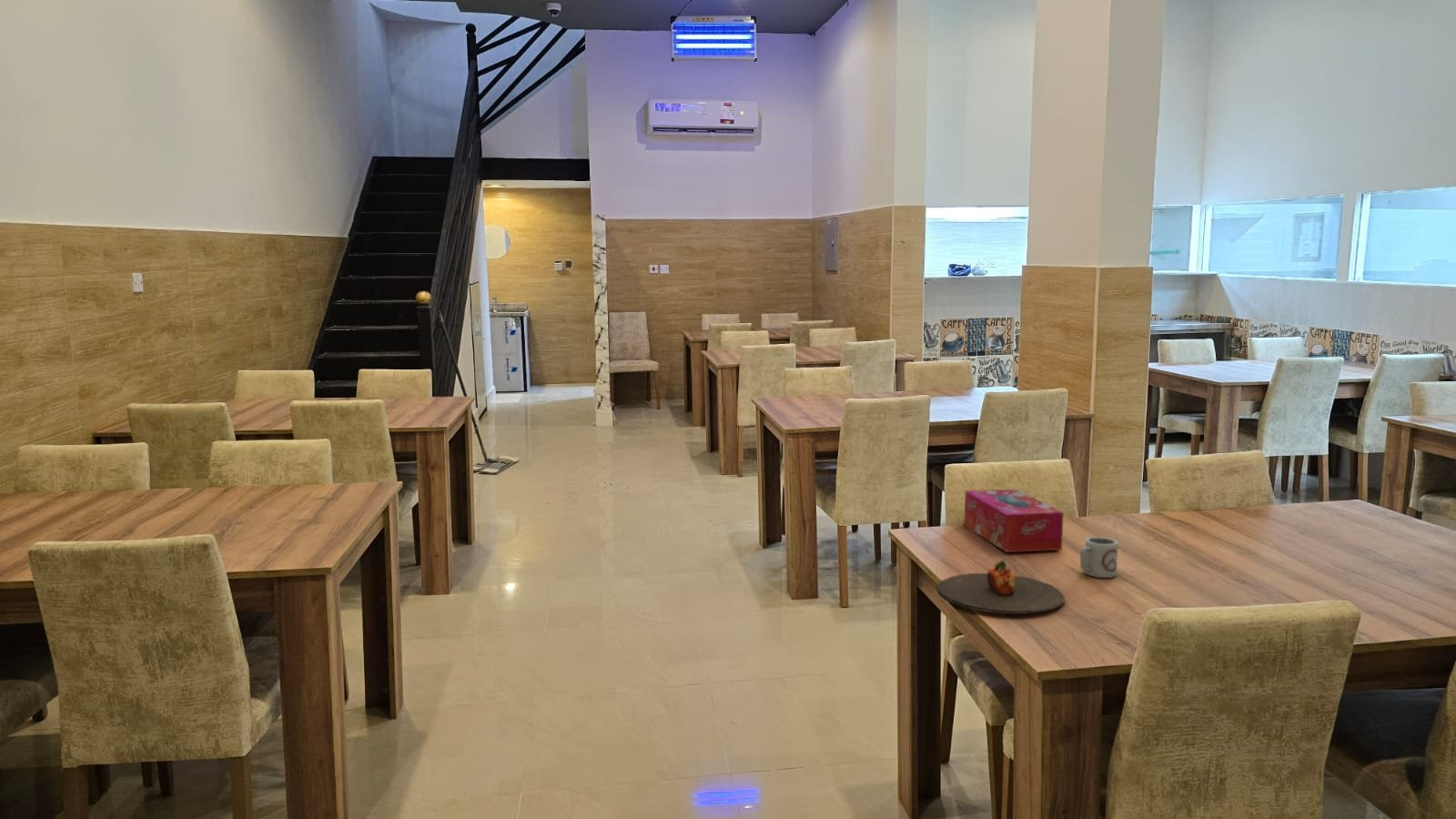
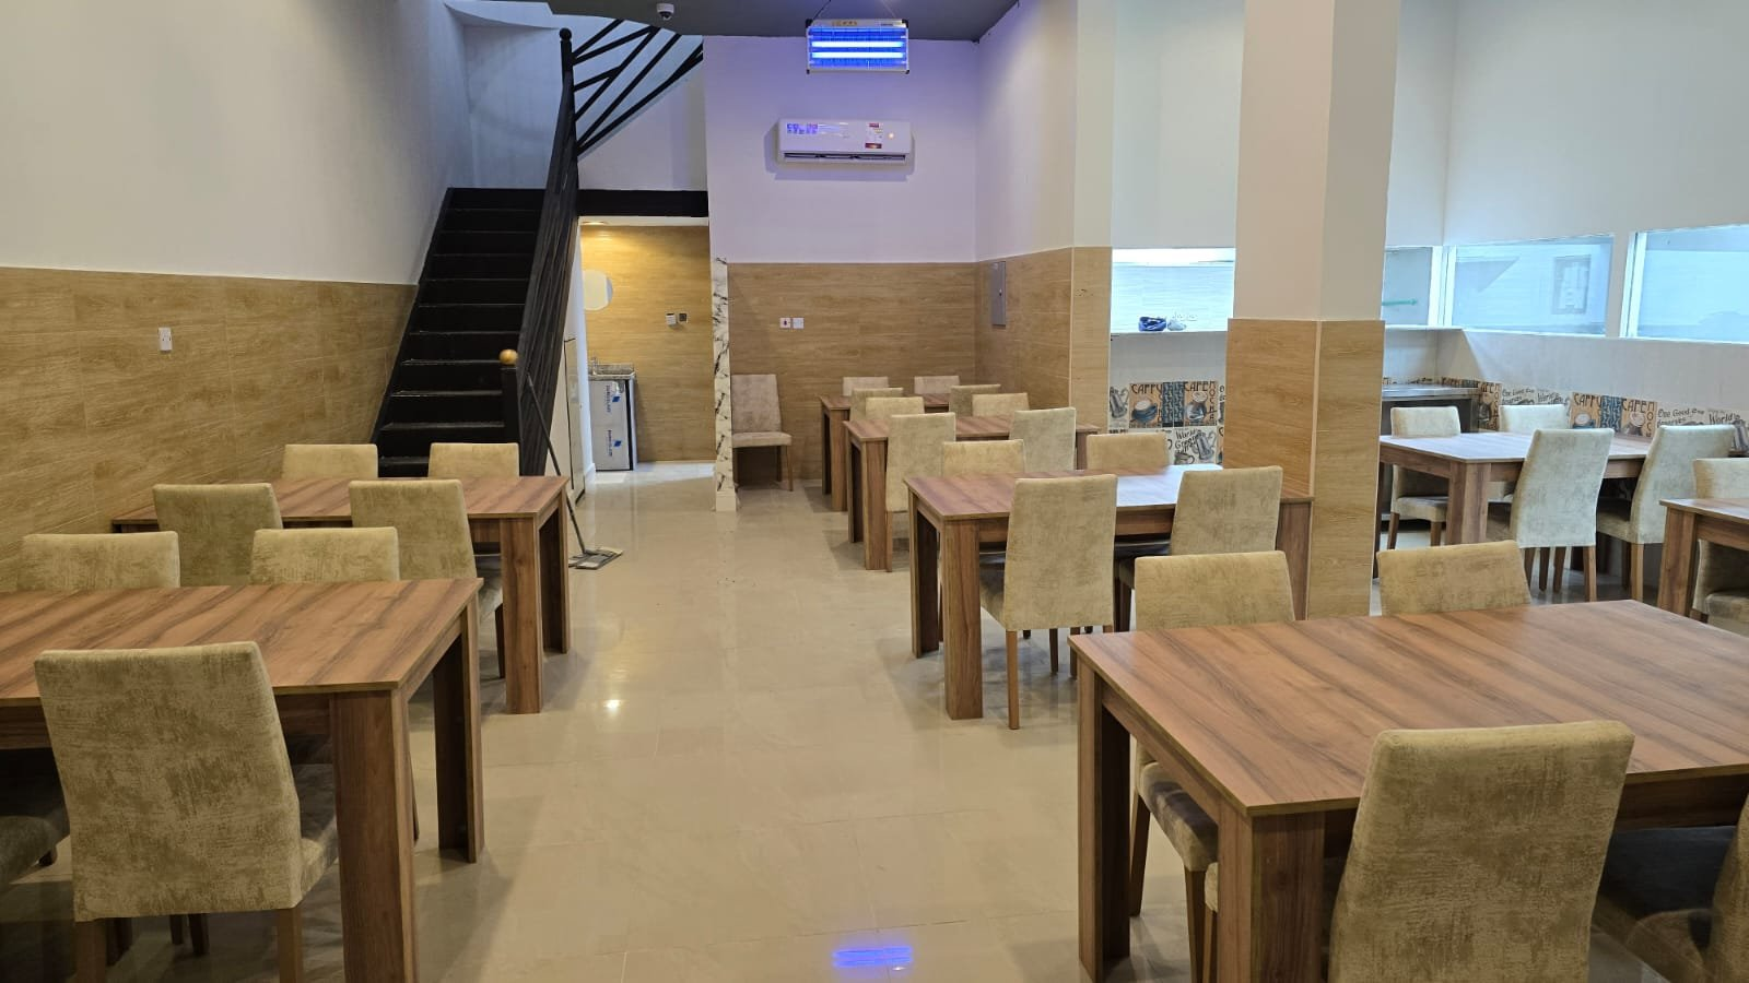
- cup [1079,536,1118,579]
- plate [936,560,1066,615]
- tissue box [964,489,1065,553]
